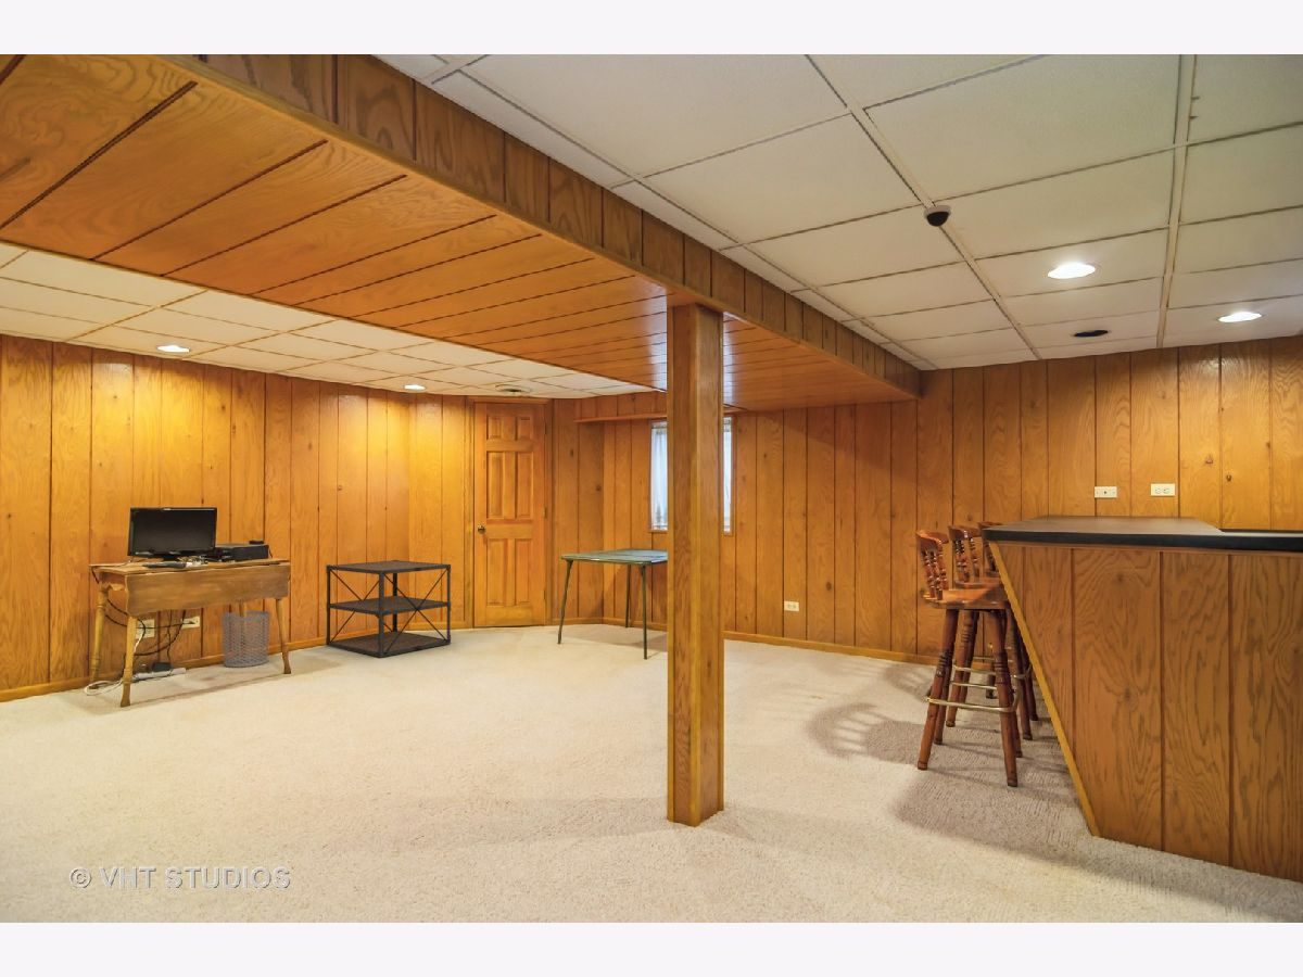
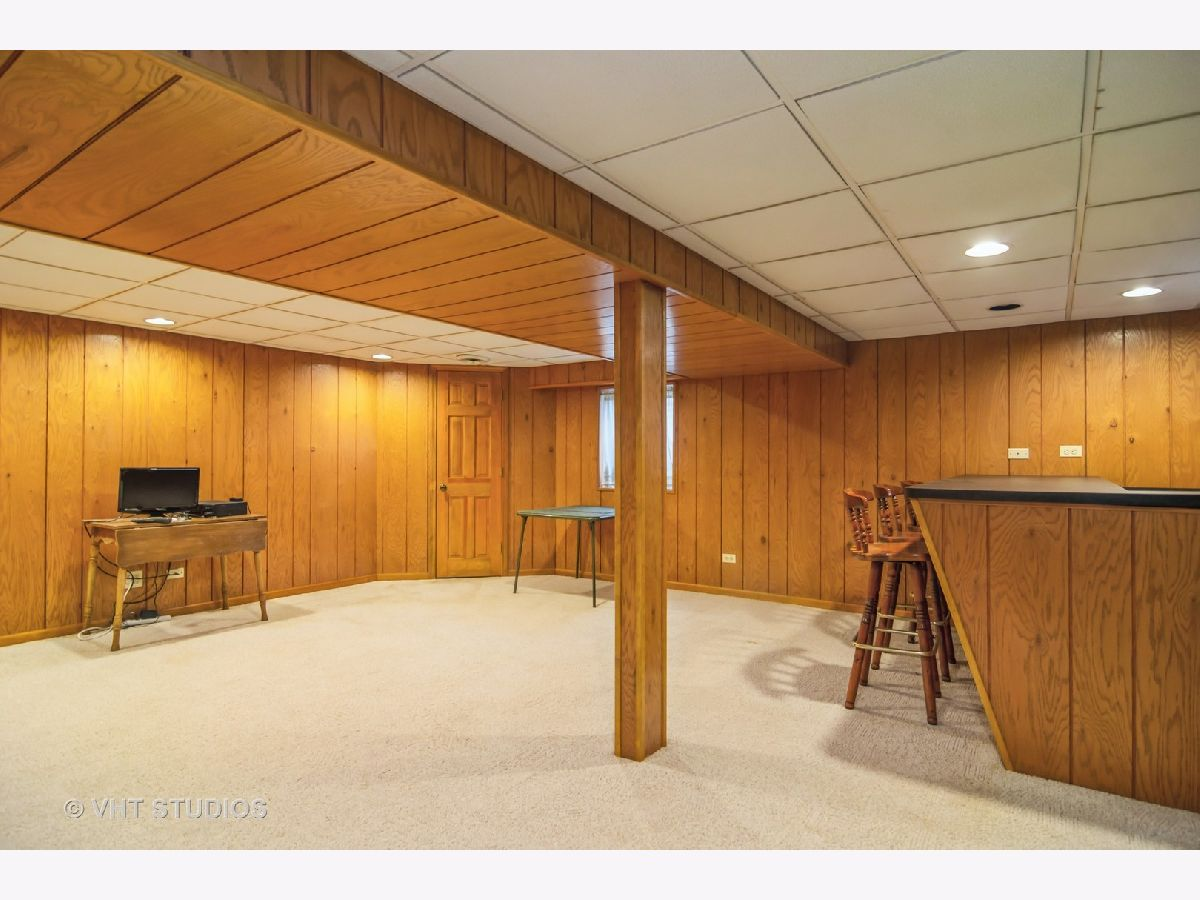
- waste bin [220,610,271,669]
- shelving unit [325,559,452,659]
- dome security camera [923,204,952,228]
